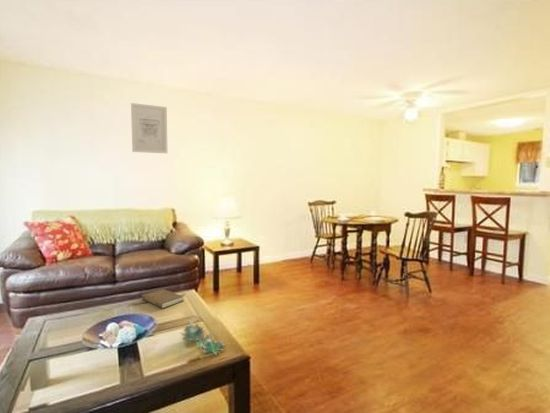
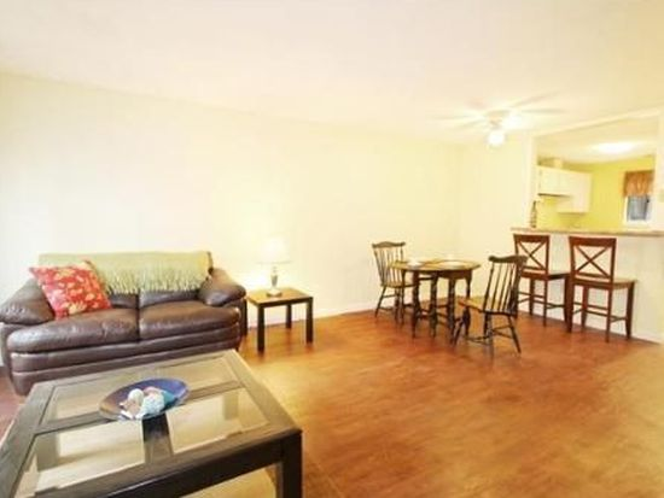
- wall art [130,102,168,154]
- book [140,288,184,309]
- succulent plant [180,316,225,355]
